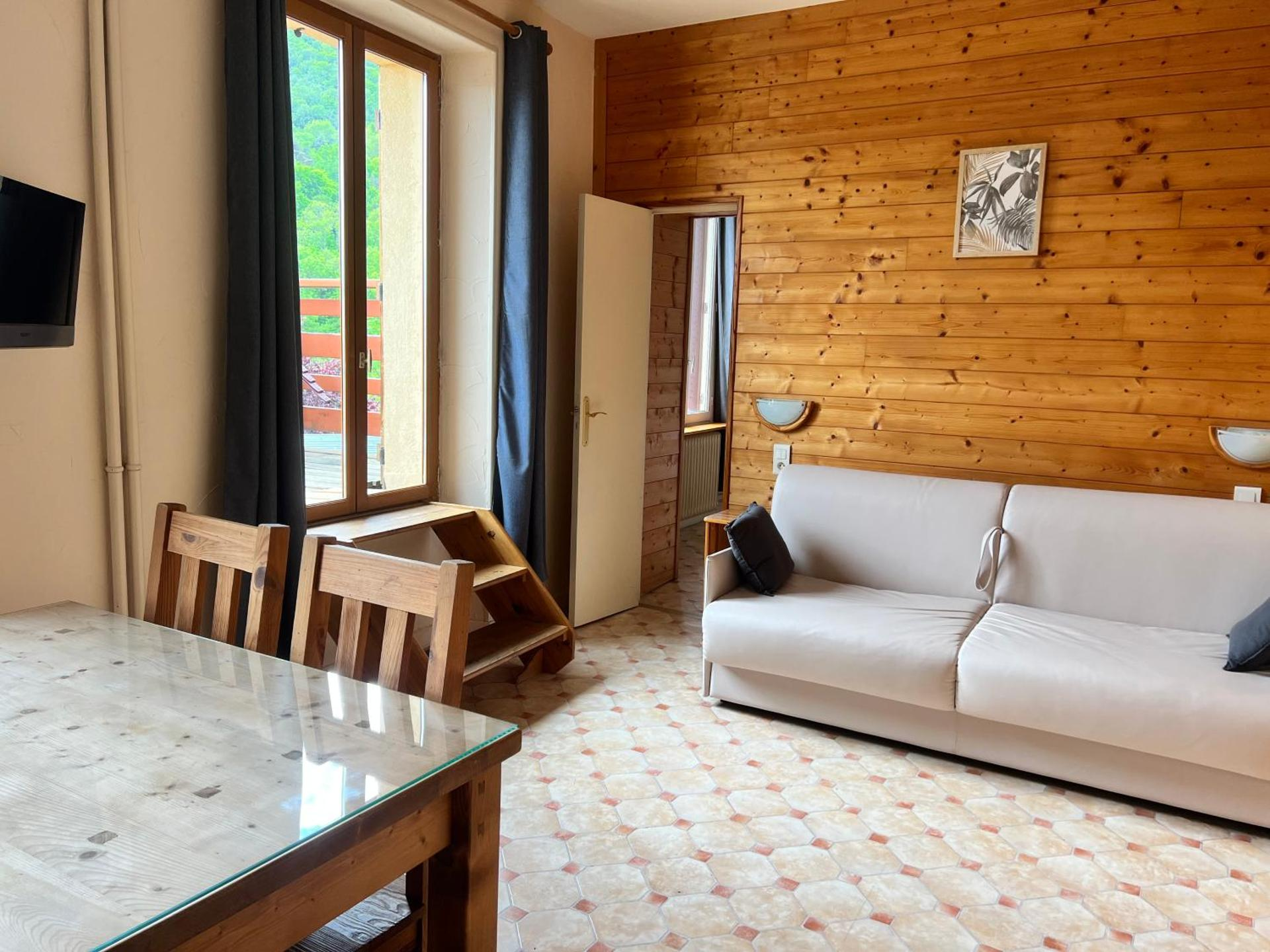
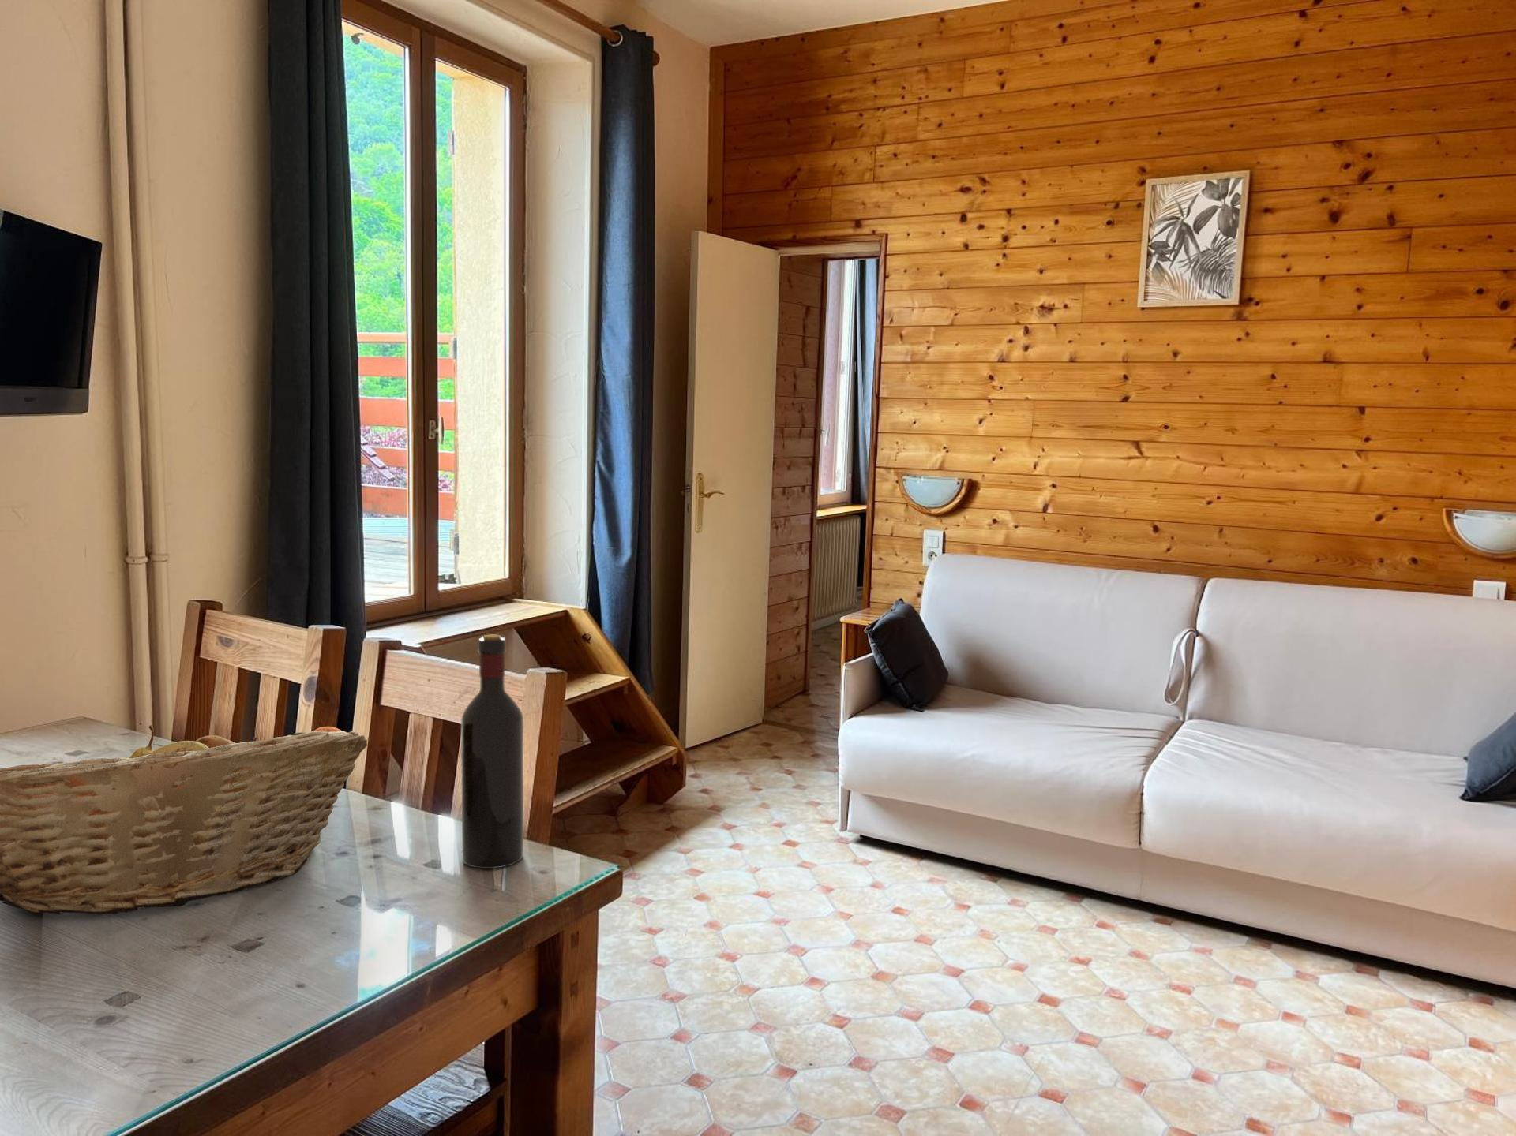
+ wine bottle [461,635,524,870]
+ fruit basket [0,724,369,914]
